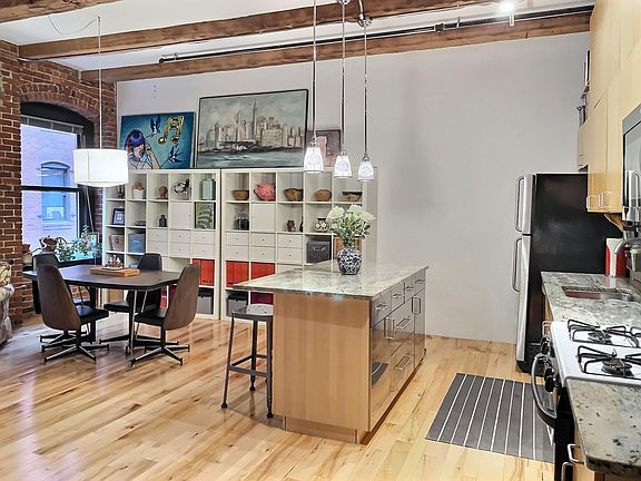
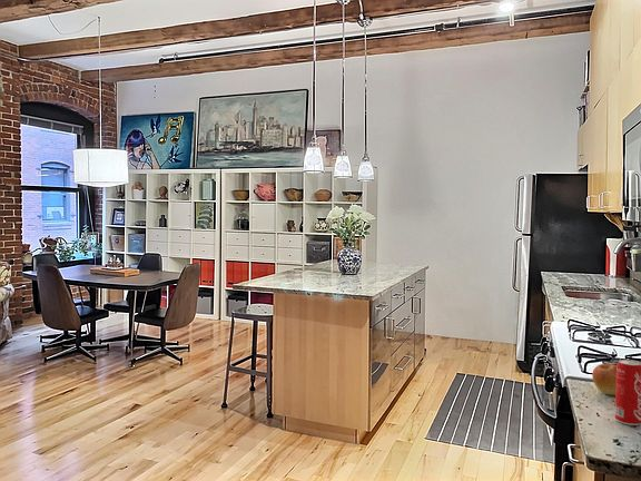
+ beverage can [614,359,641,426]
+ apple [591,363,617,396]
